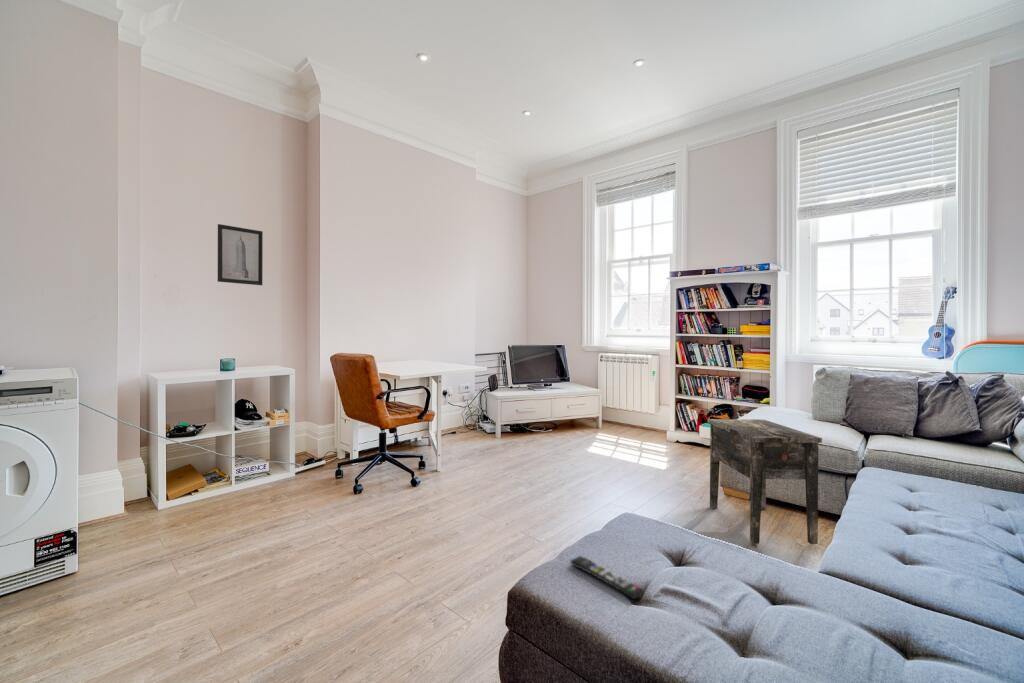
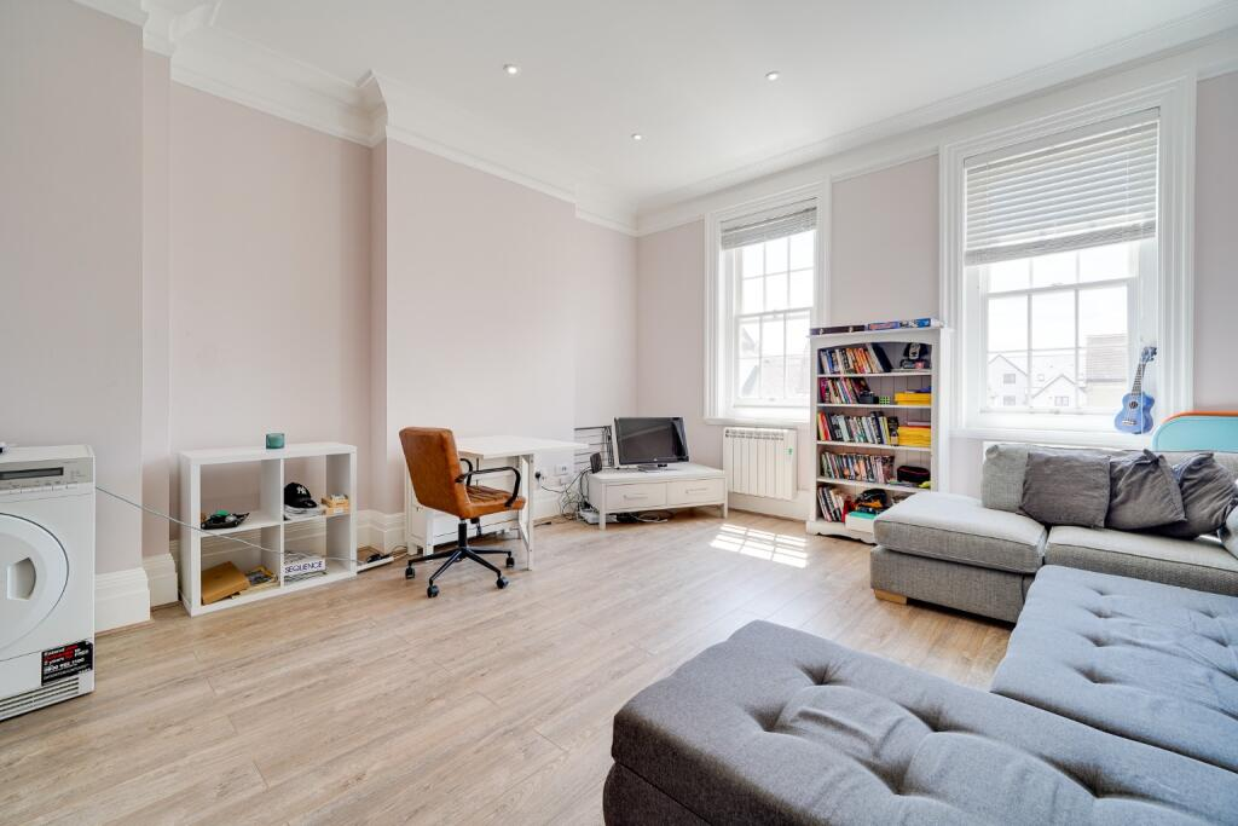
- remote control [569,555,645,600]
- wall art [217,223,264,286]
- side table [707,418,823,545]
